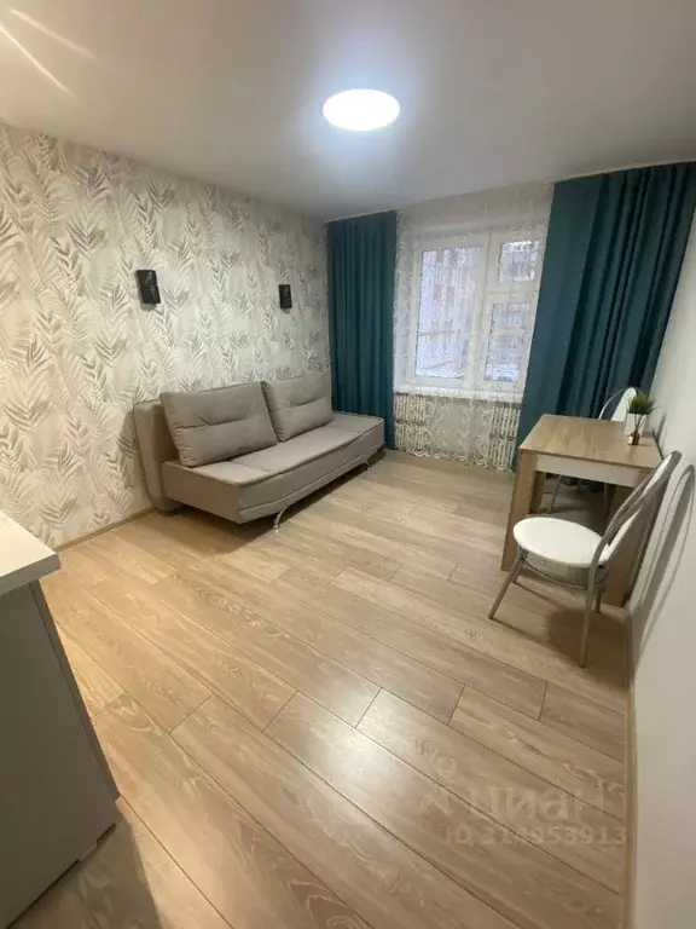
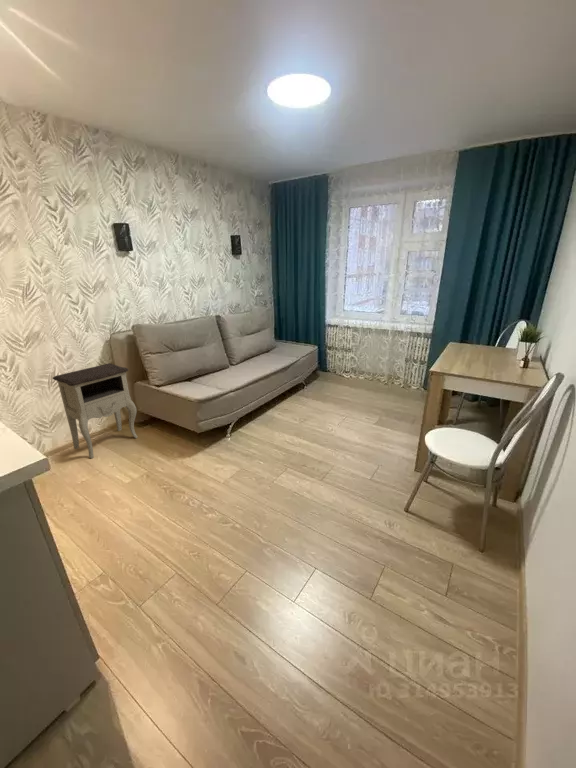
+ nightstand [52,362,139,459]
